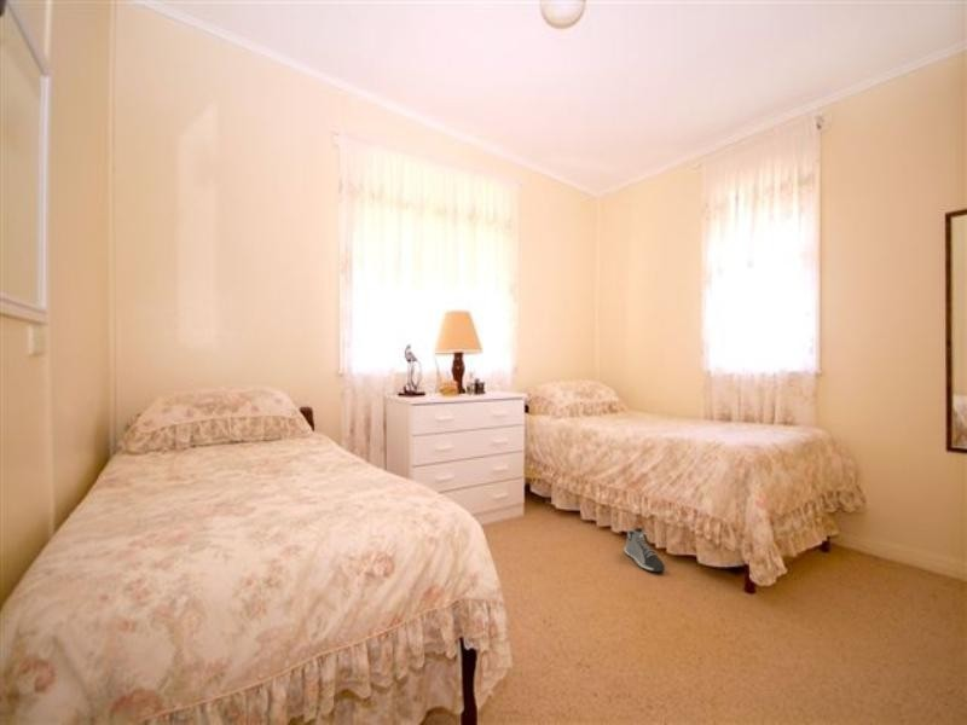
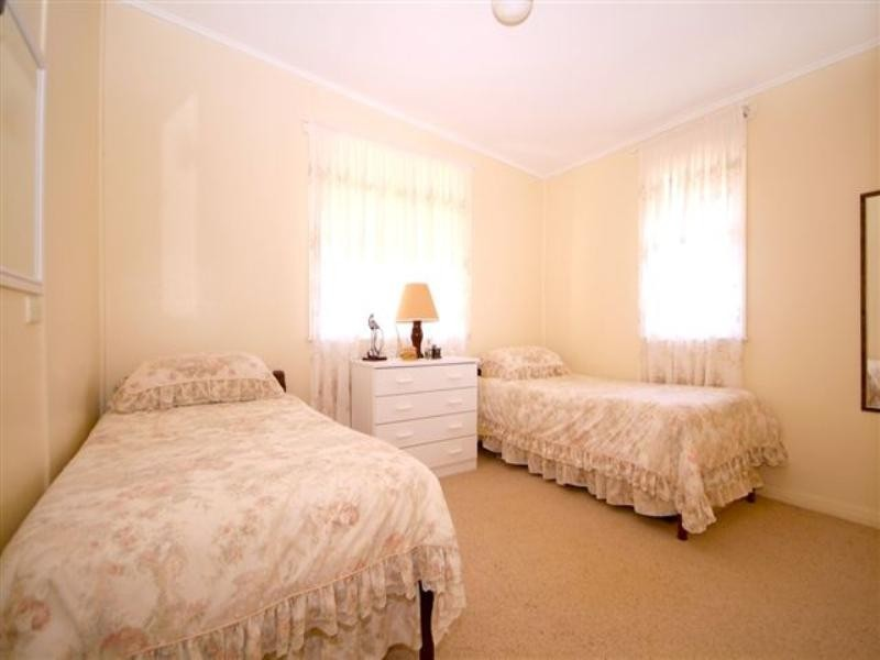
- sneaker [624,527,666,573]
